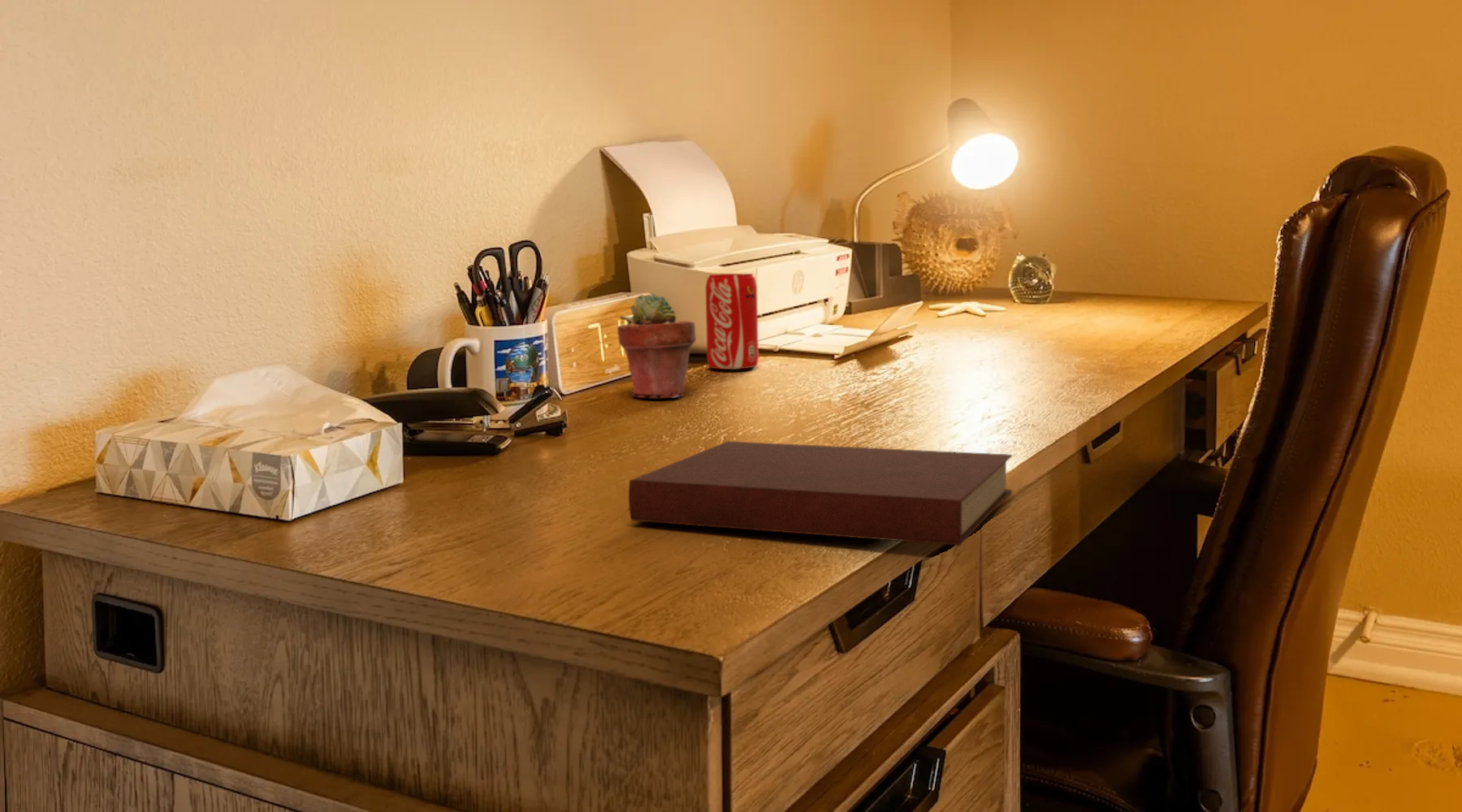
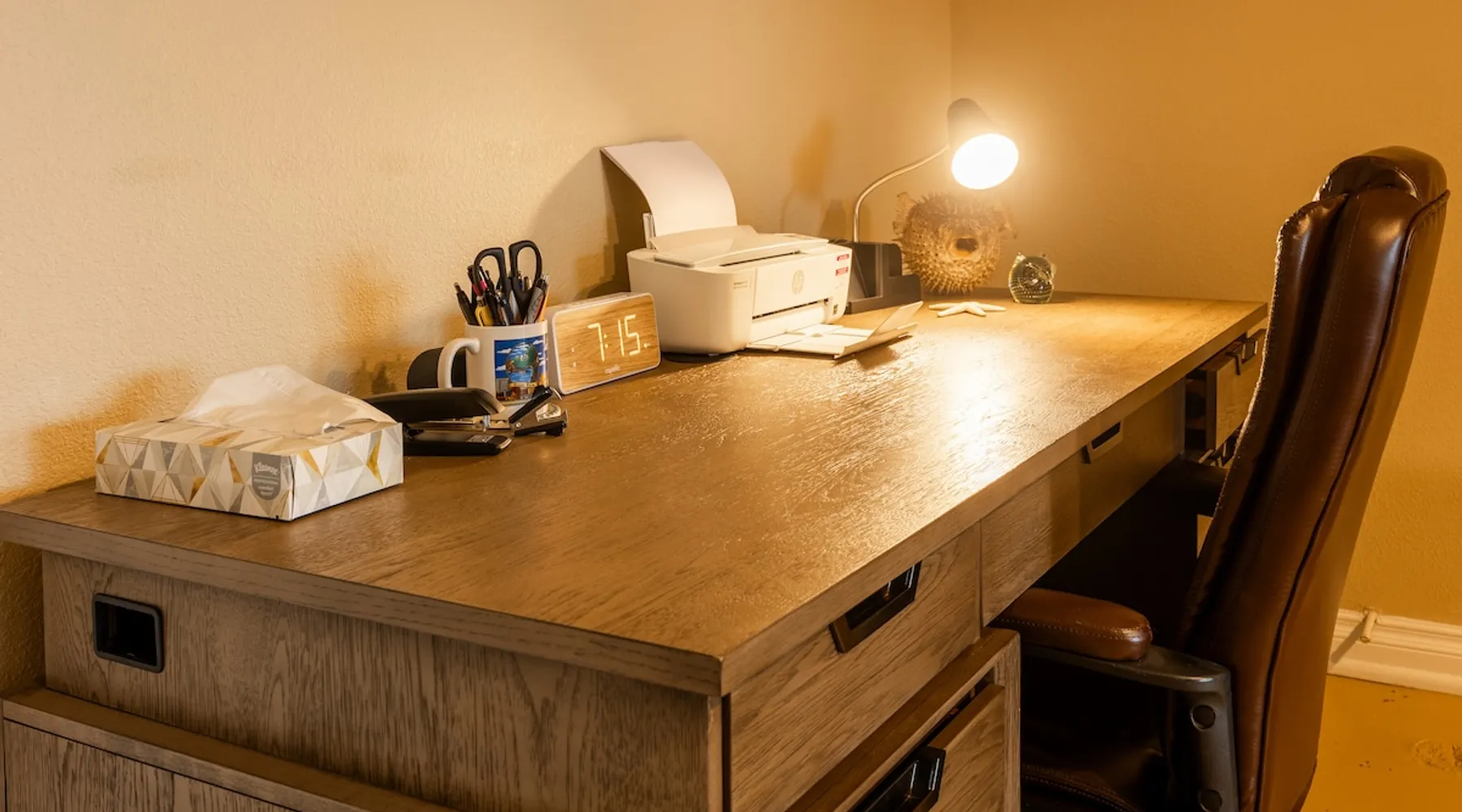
- notebook [628,440,1013,546]
- beverage can [705,273,759,370]
- potted succulent [616,292,697,399]
